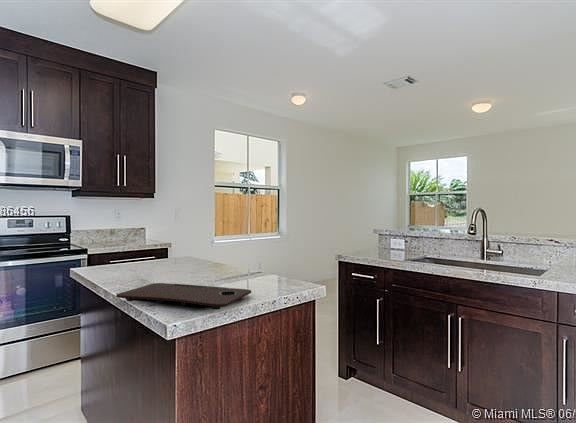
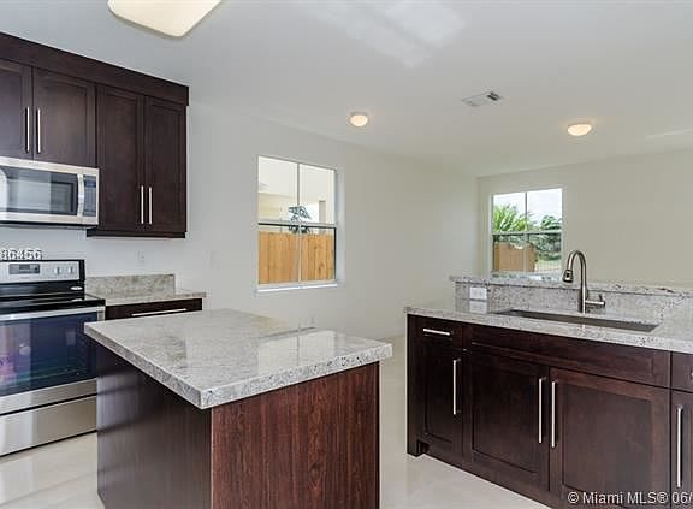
- cutting board [115,282,252,310]
